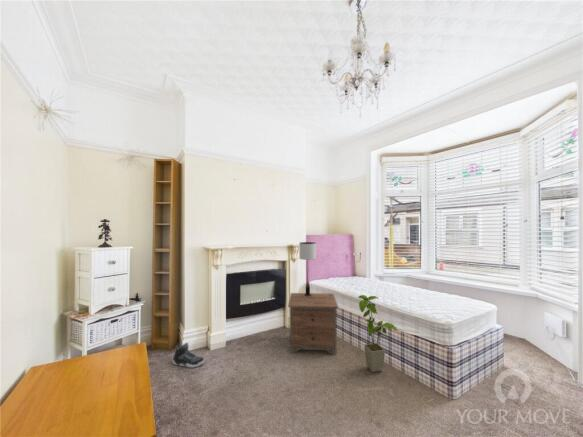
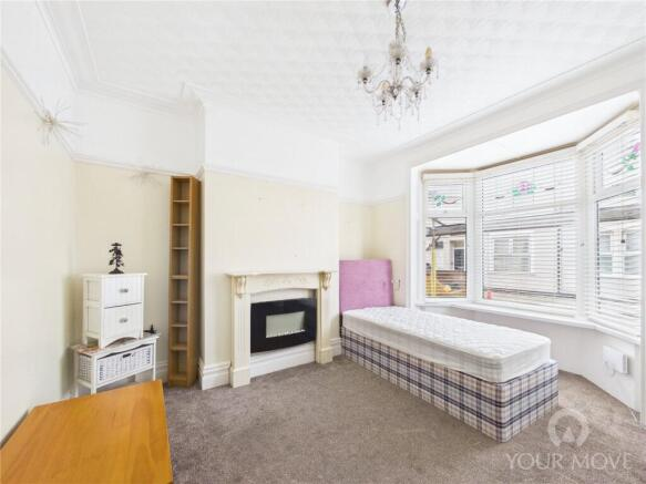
- sneaker [172,342,206,369]
- nightstand [287,292,339,356]
- house plant [357,294,398,373]
- table lamp [298,241,317,296]
